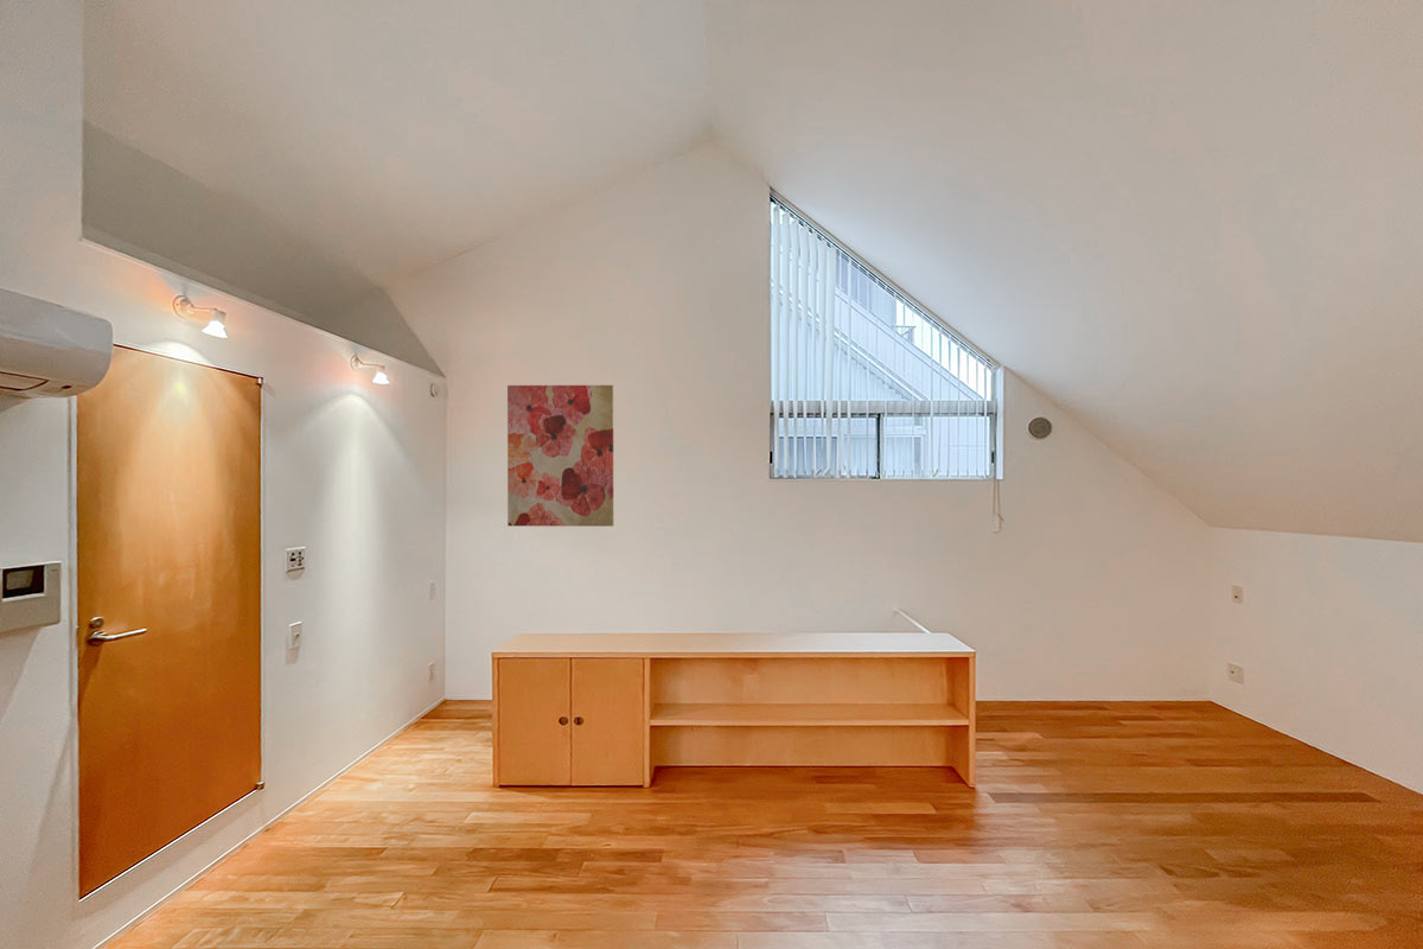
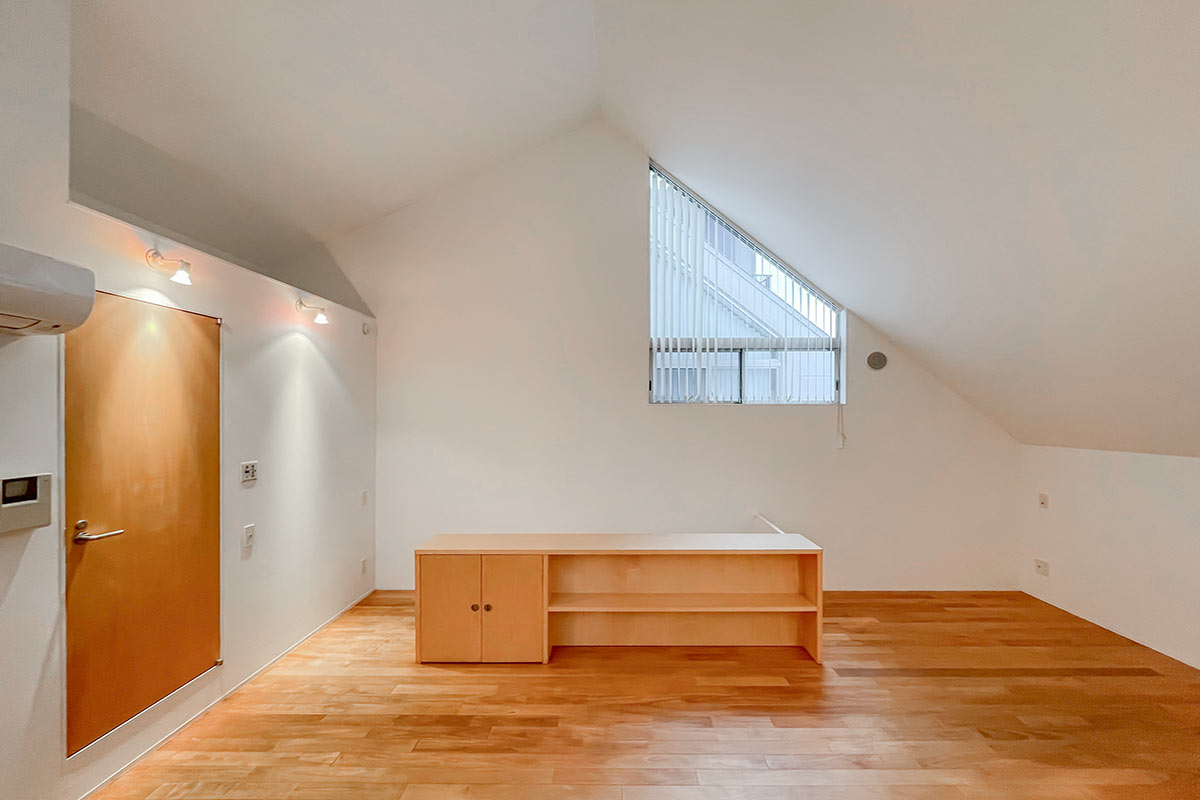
- wall art [506,384,615,528]
